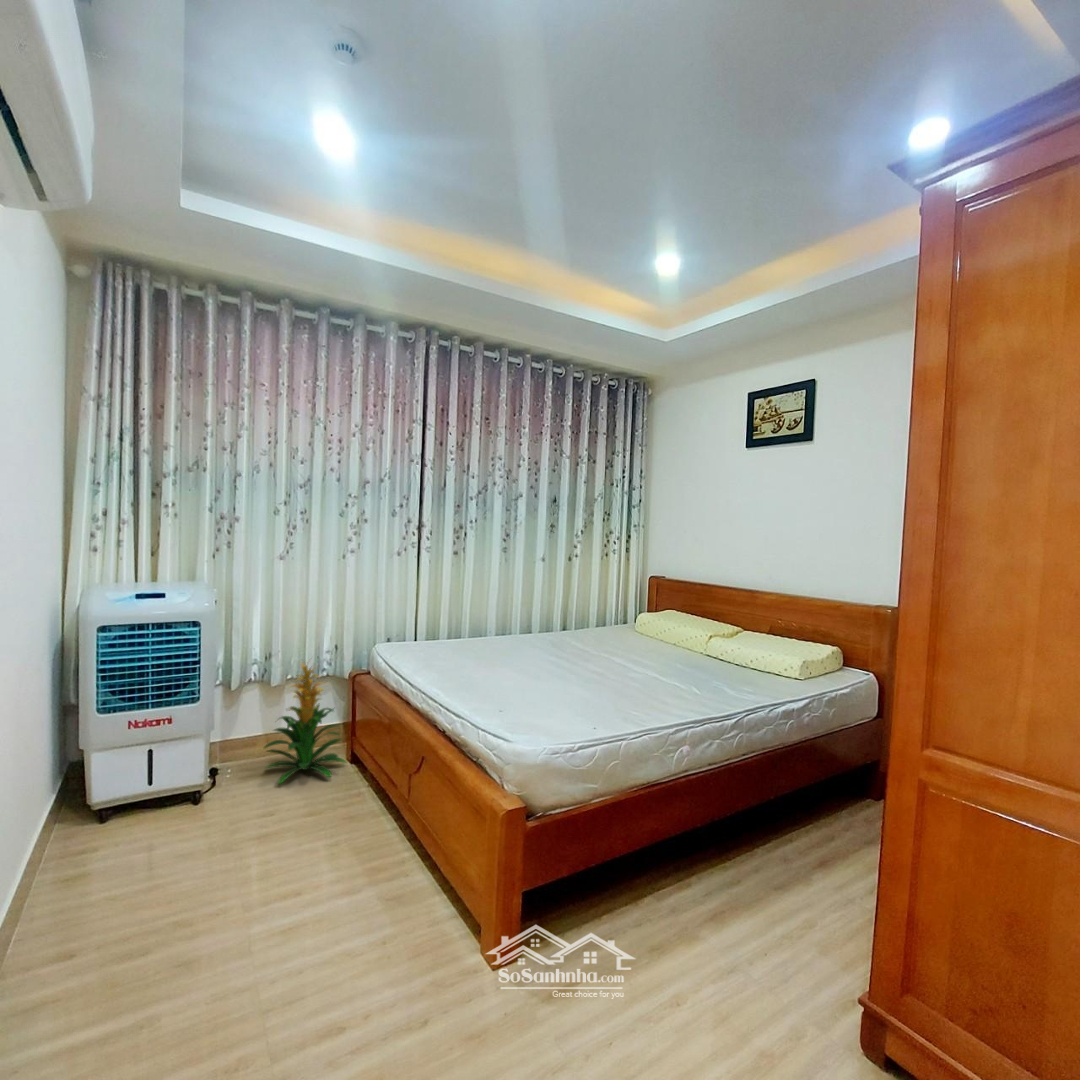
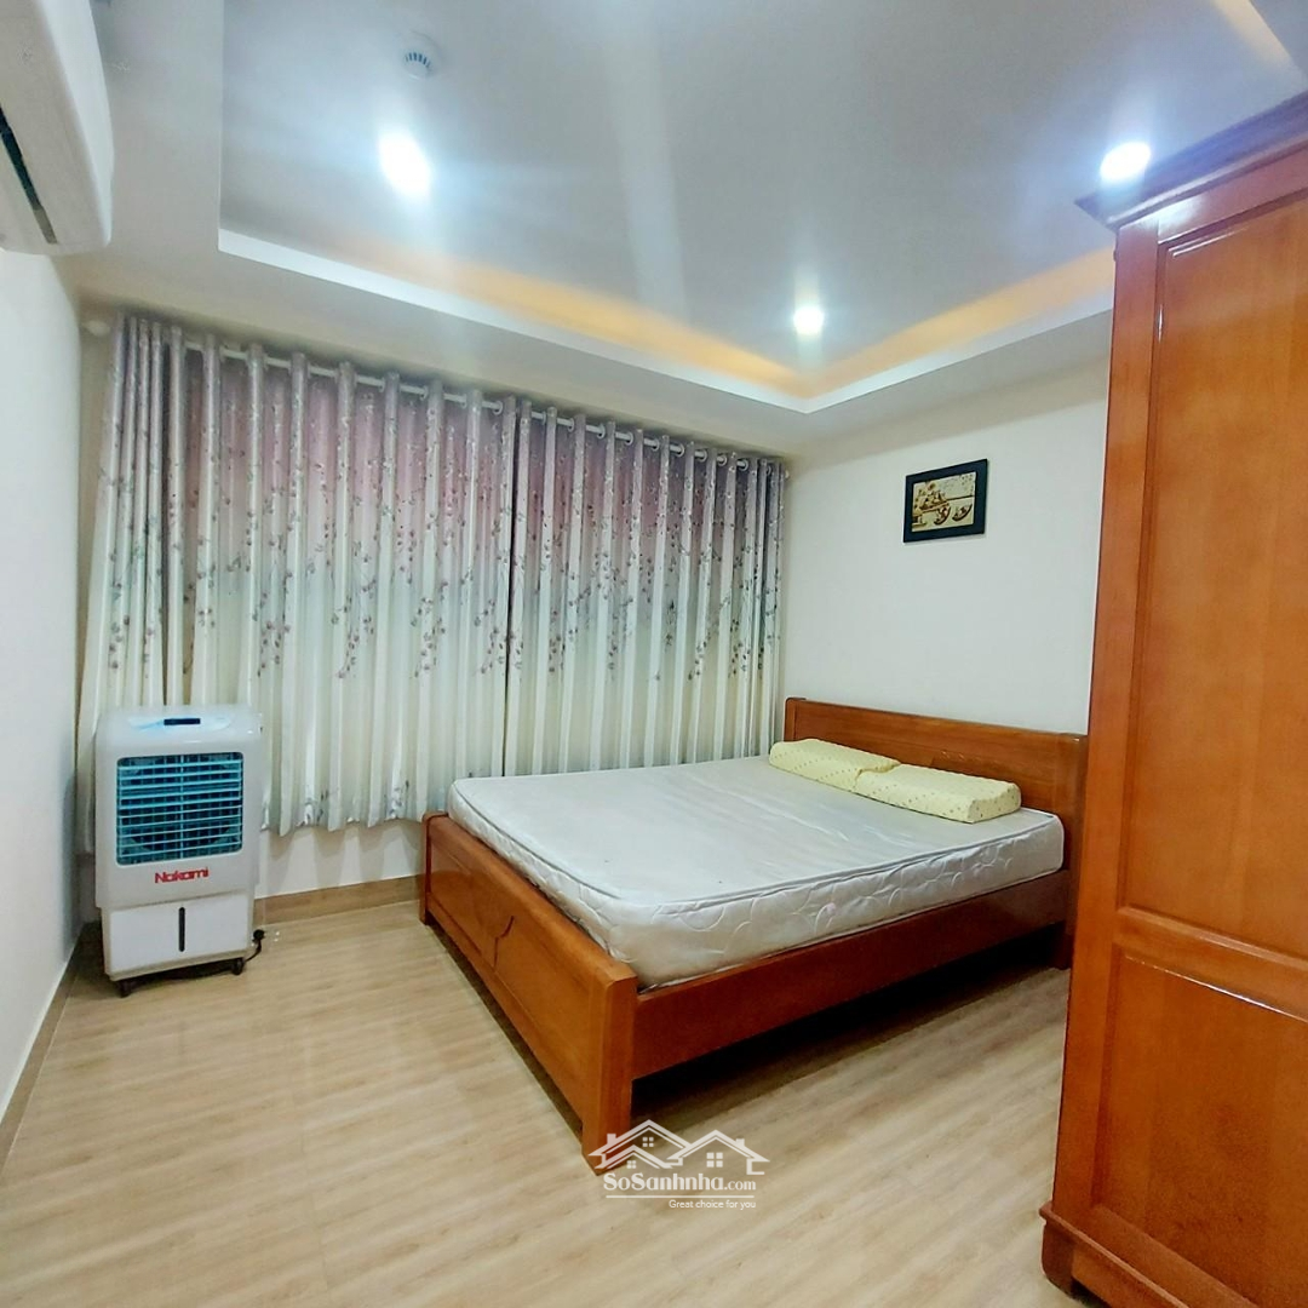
- indoor plant [262,656,348,786]
